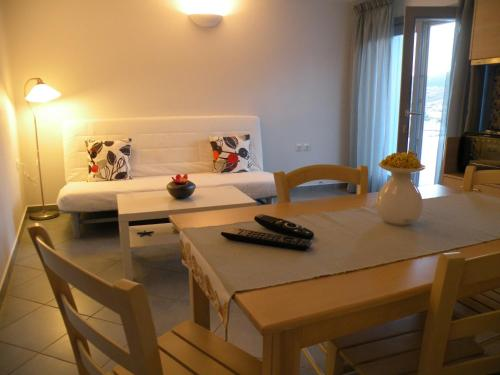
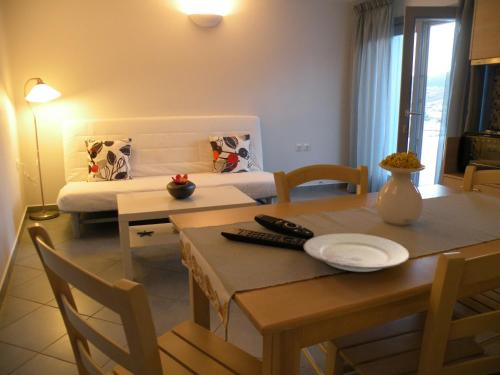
+ plate [303,232,411,273]
